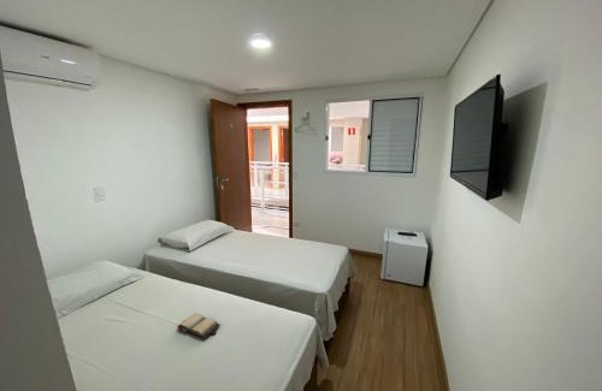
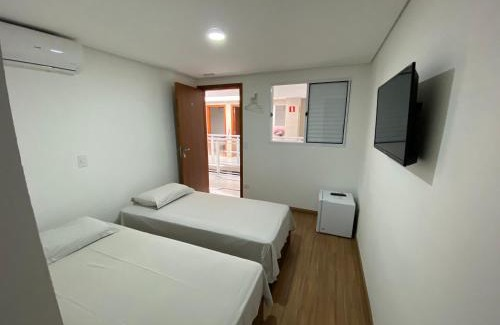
- hardback book [176,312,222,339]
